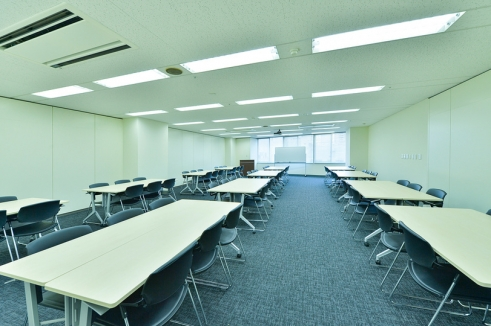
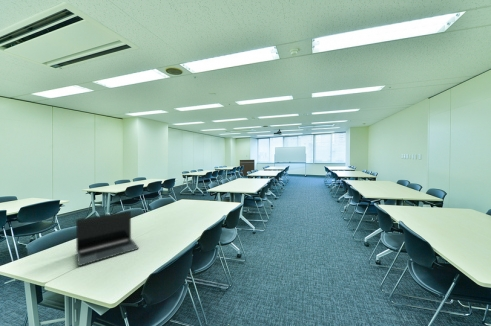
+ laptop [75,210,140,267]
